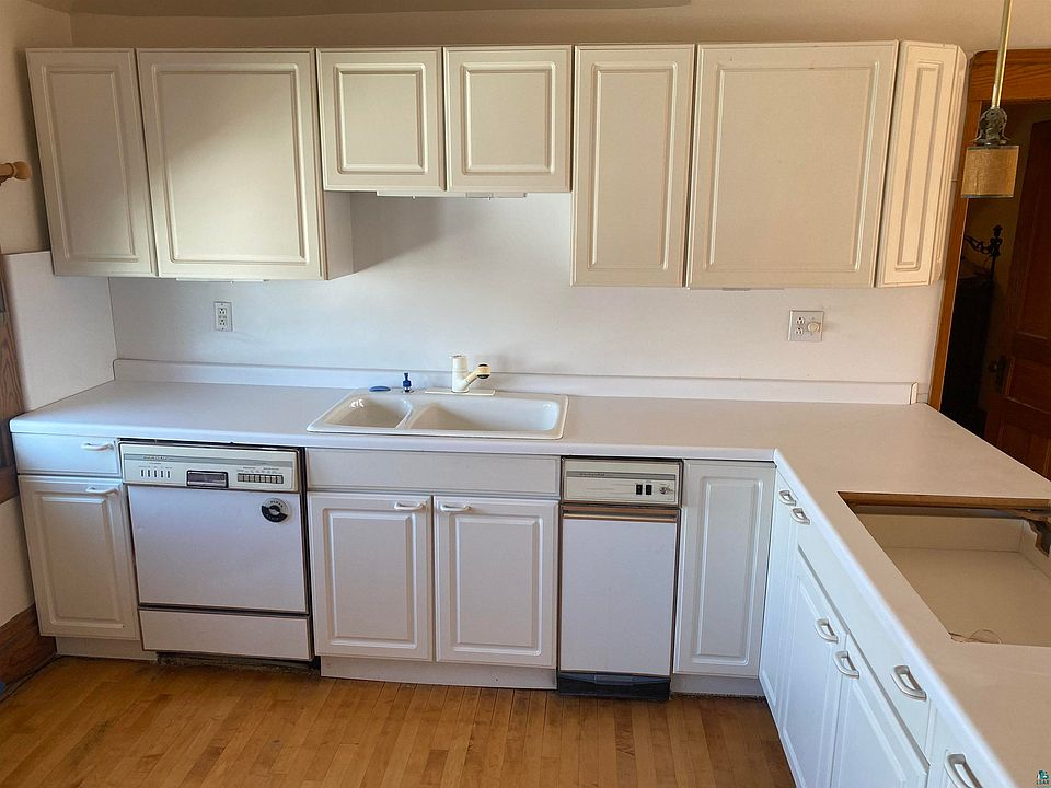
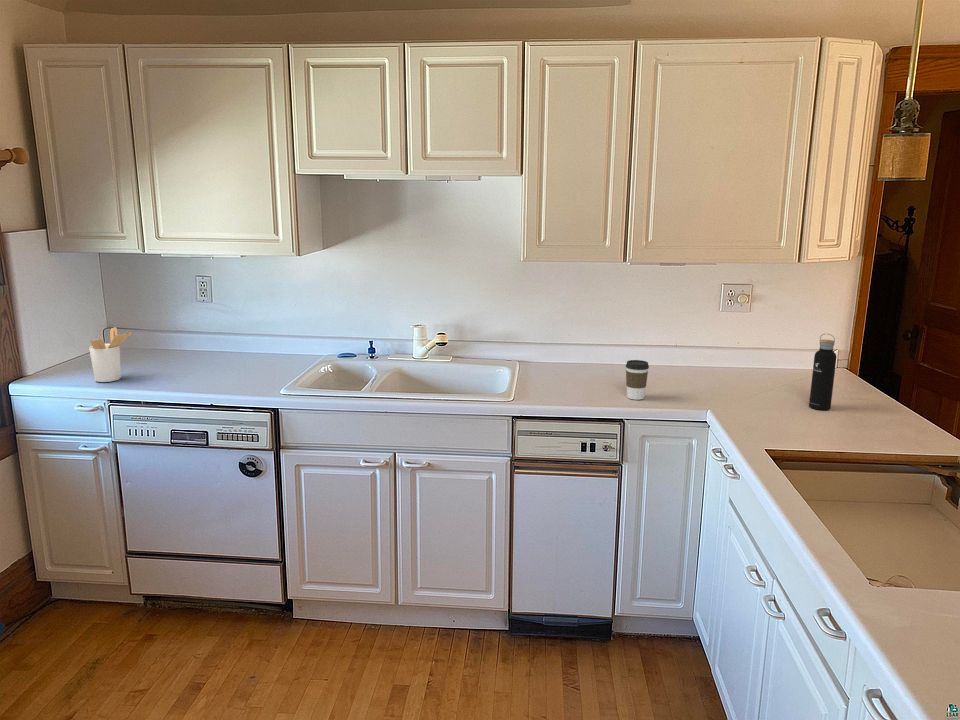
+ utensil holder [88,326,133,383]
+ water bottle [808,333,838,411]
+ coffee cup [625,359,650,401]
